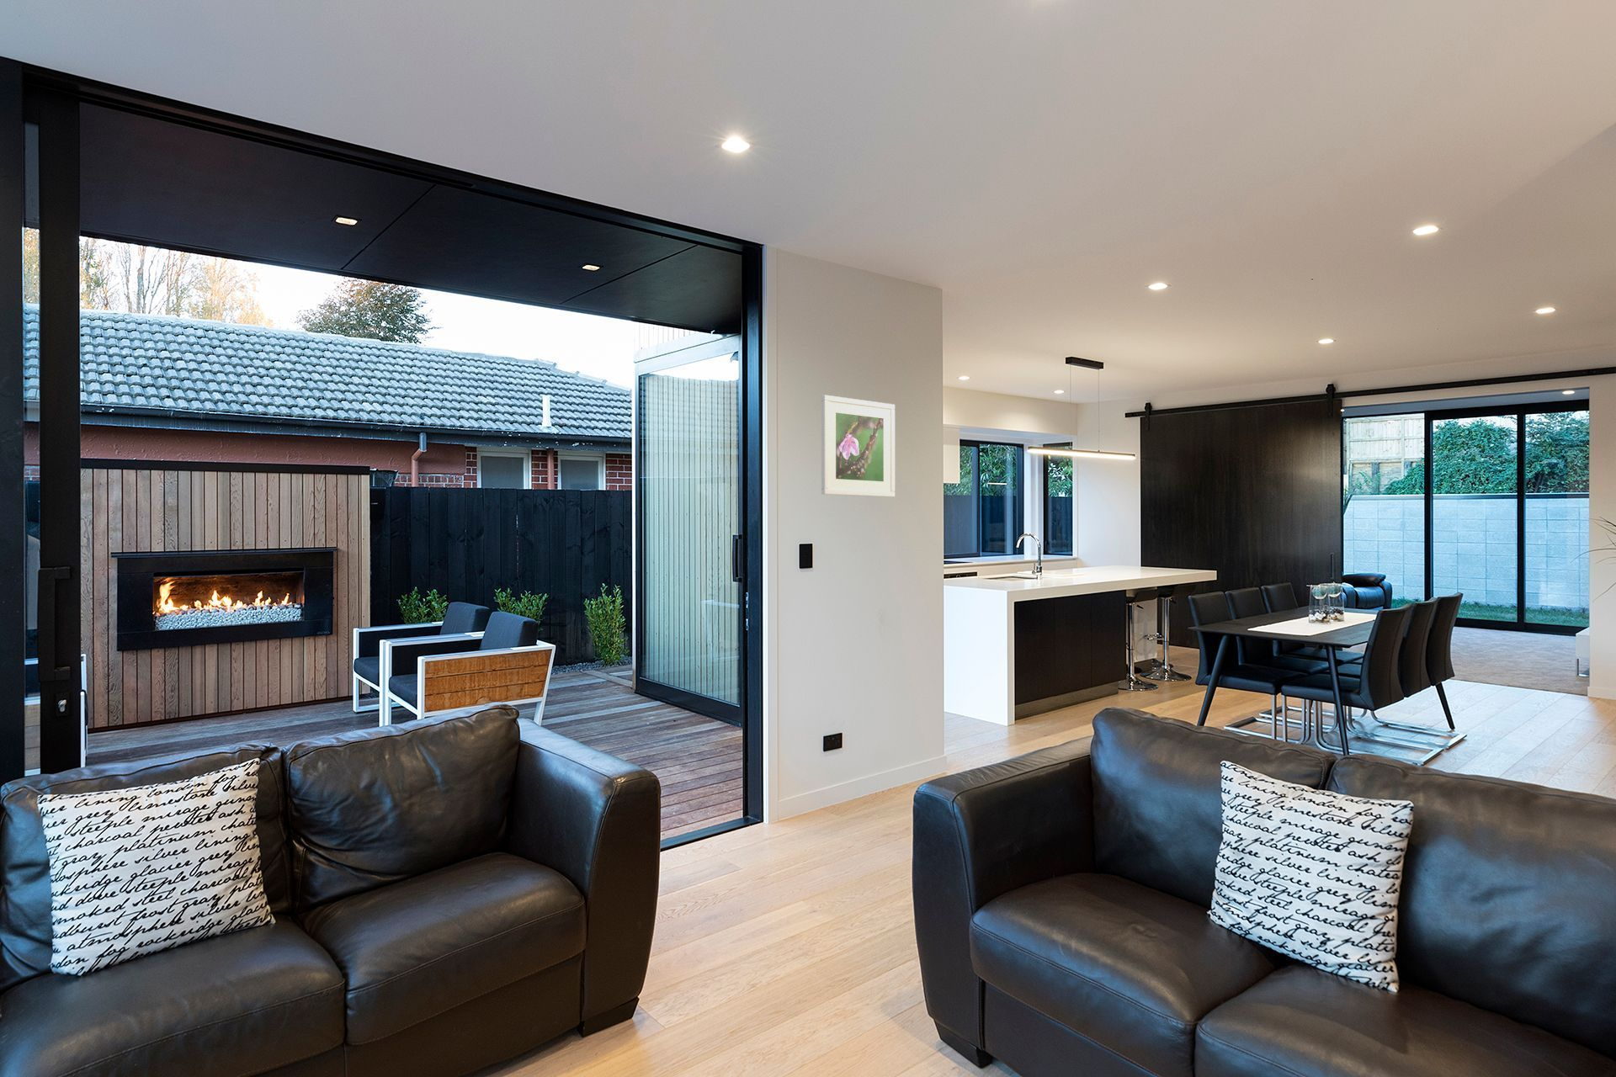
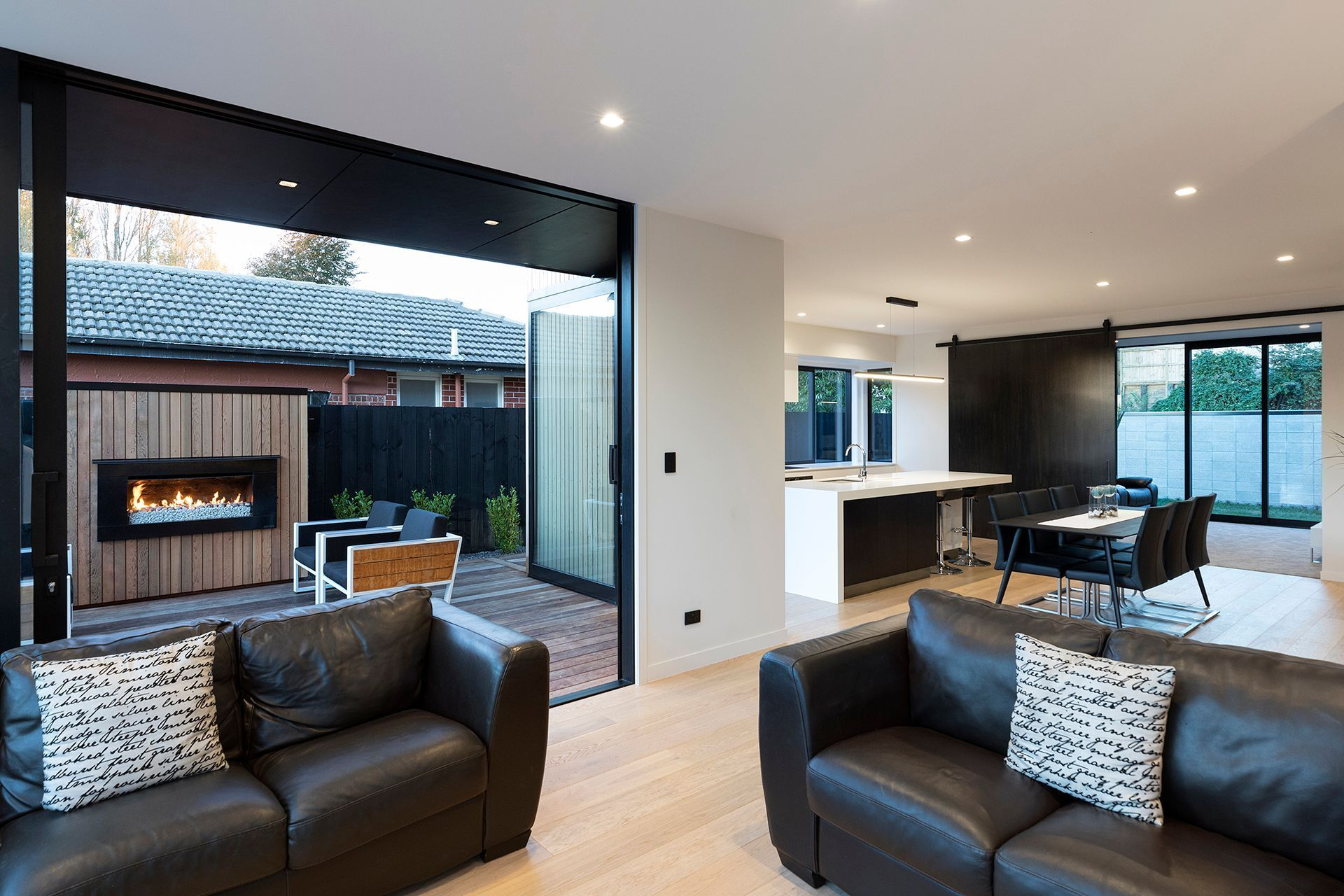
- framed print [820,394,896,498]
